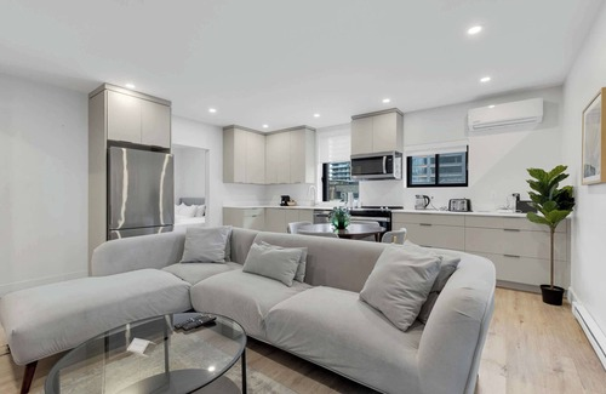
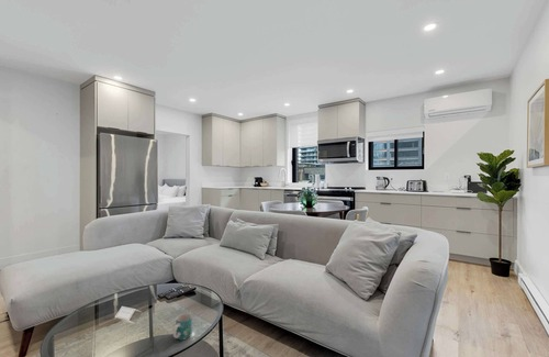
+ mug [172,312,193,341]
